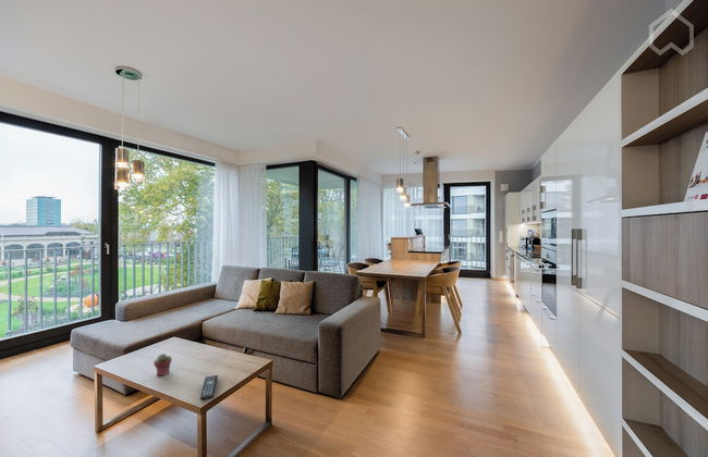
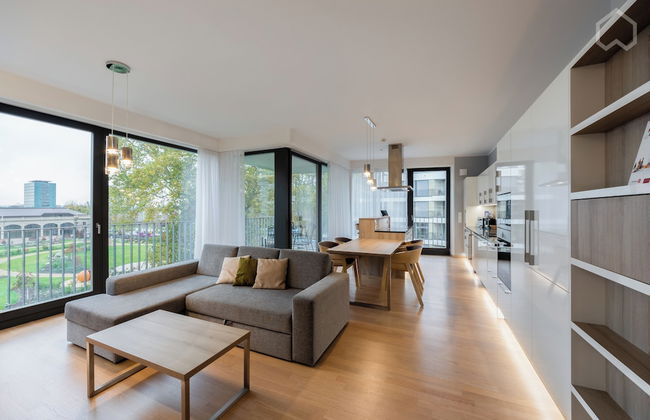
- potted succulent [152,353,173,376]
- remote control [199,374,219,402]
